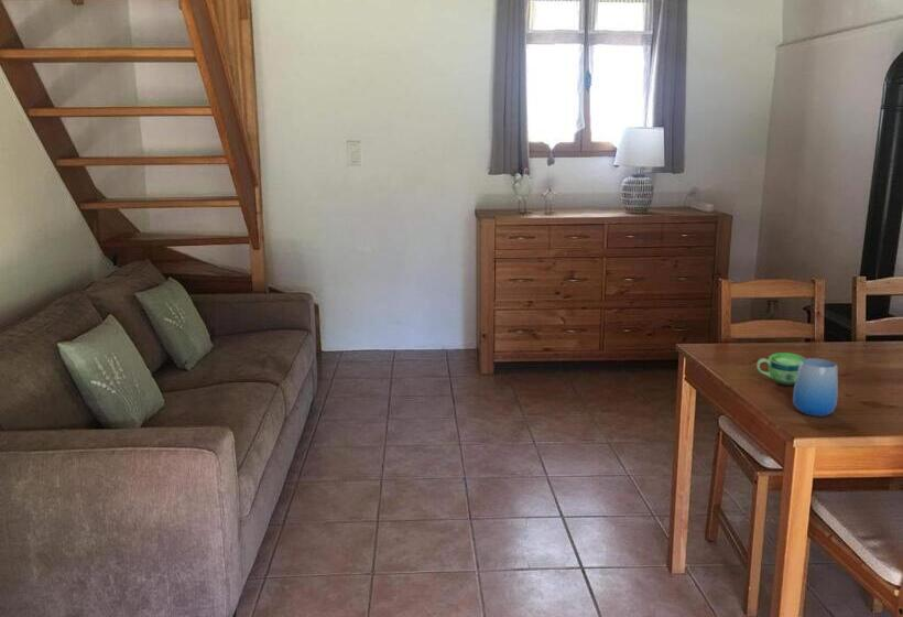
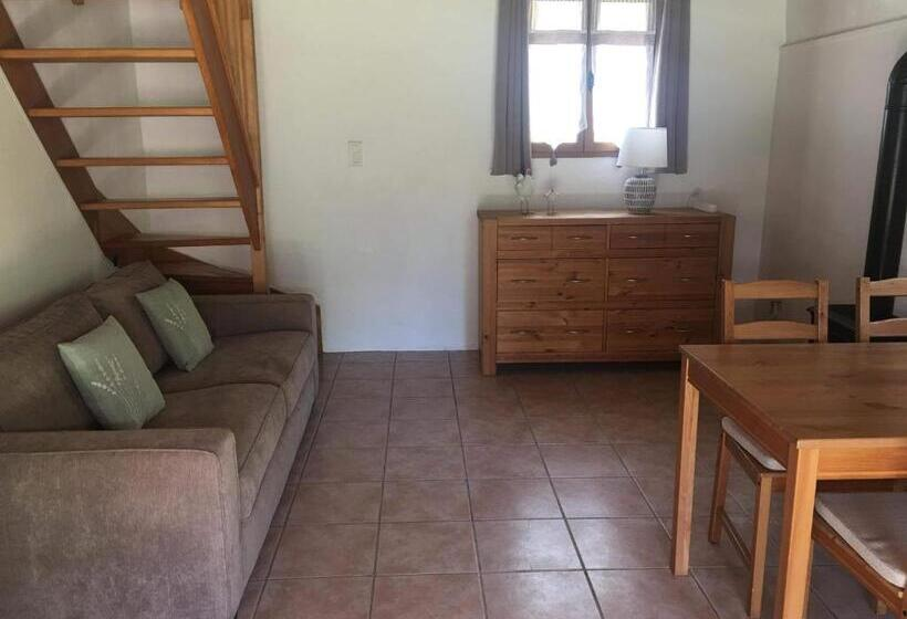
- cup [755,351,806,386]
- cup [792,357,839,418]
